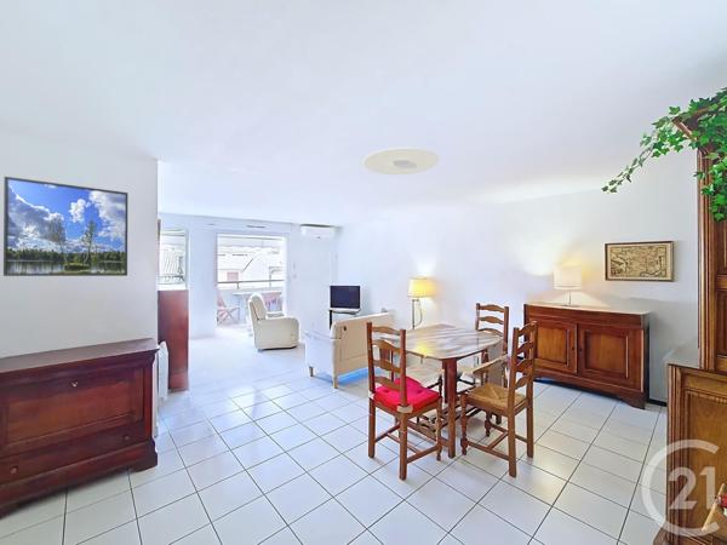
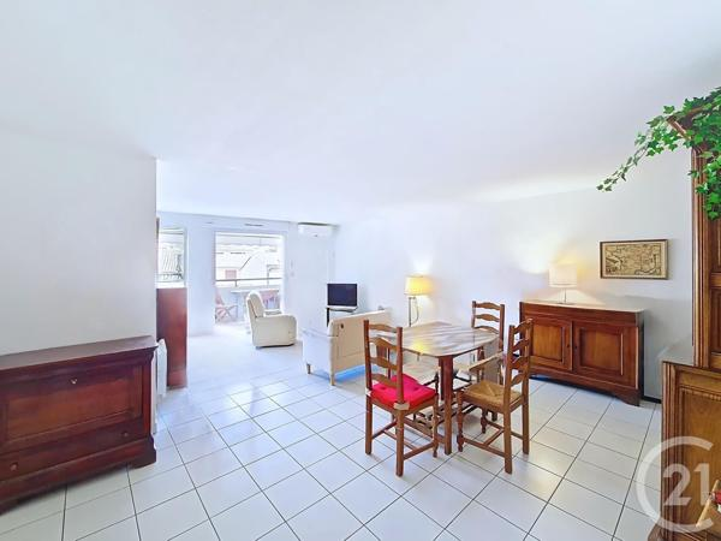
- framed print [2,176,128,277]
- ceiling light [362,147,440,176]
